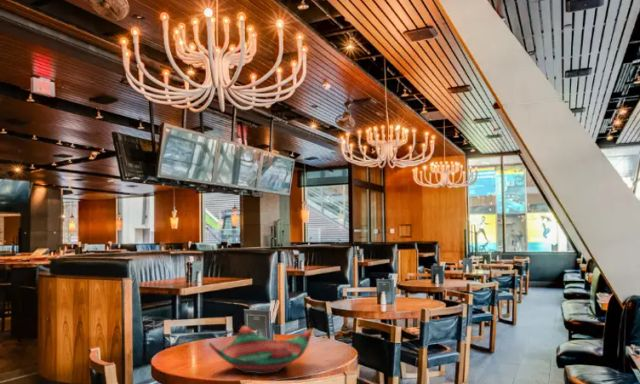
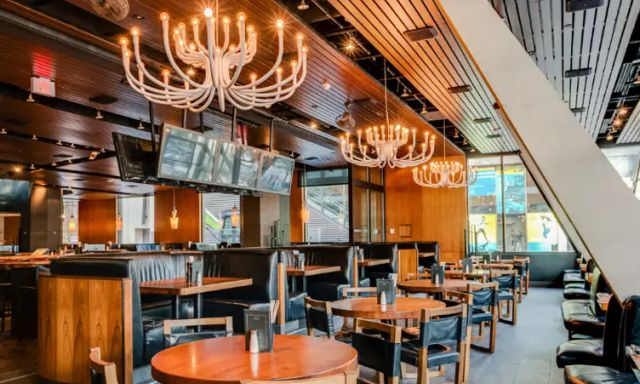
- decorative bowl [208,325,312,375]
